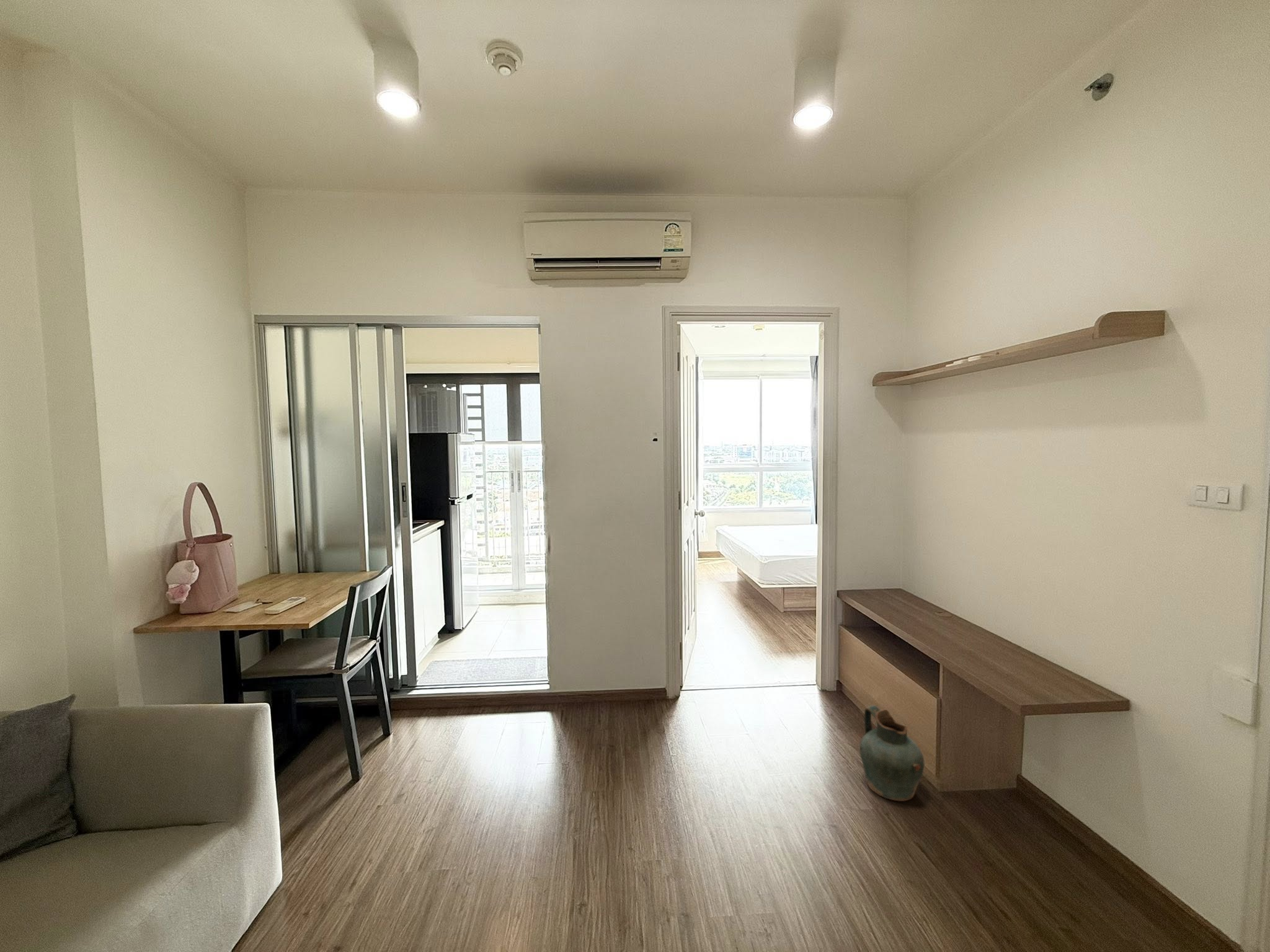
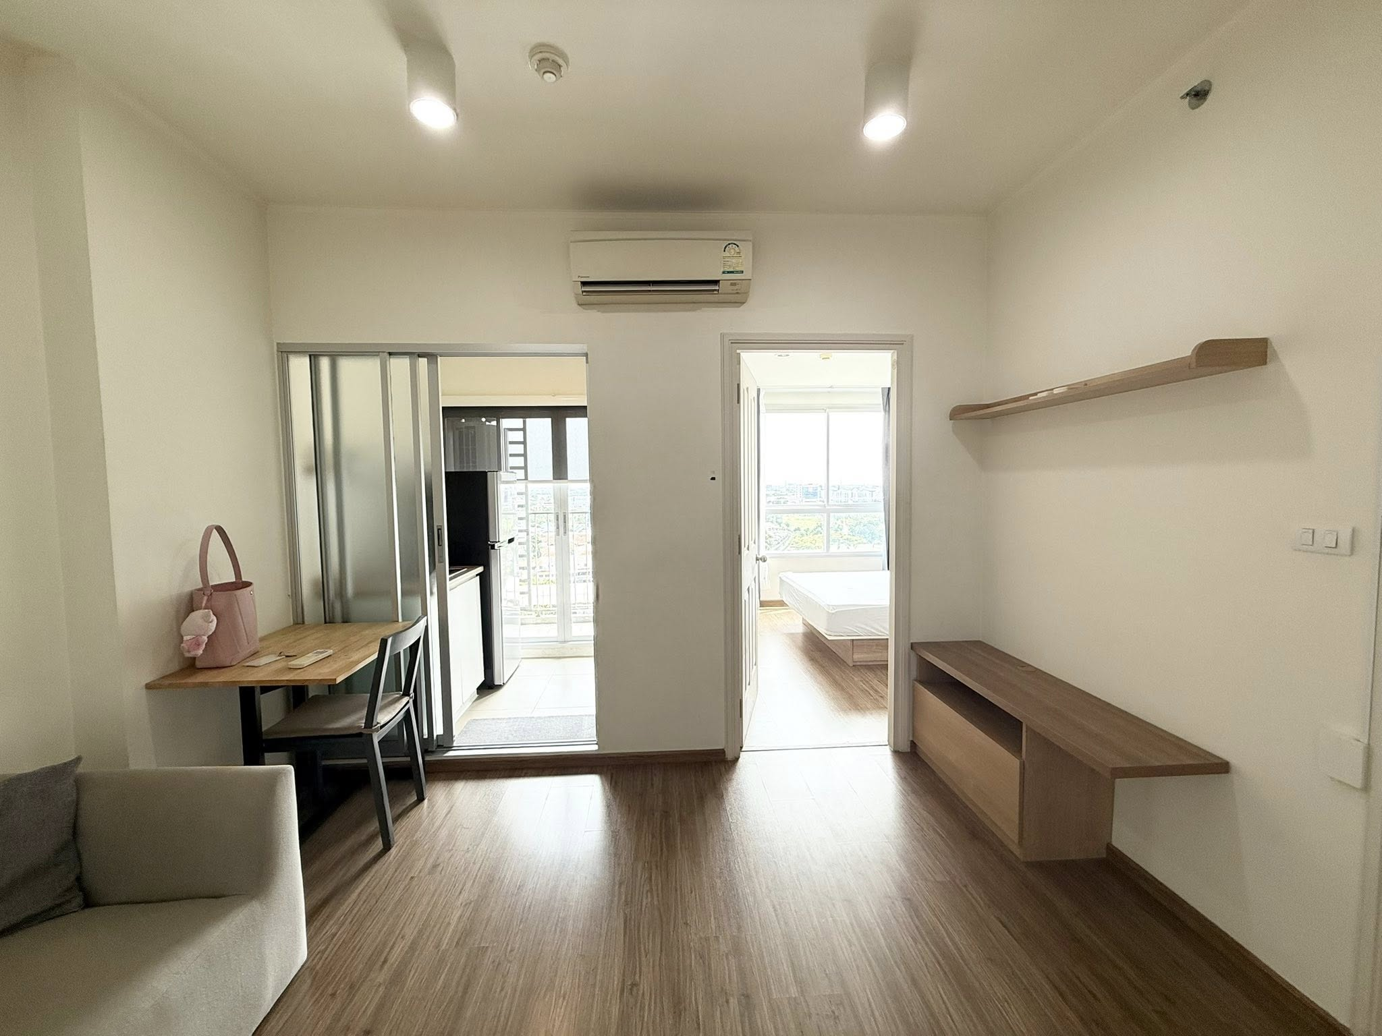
- ceramic jug [859,705,925,802]
